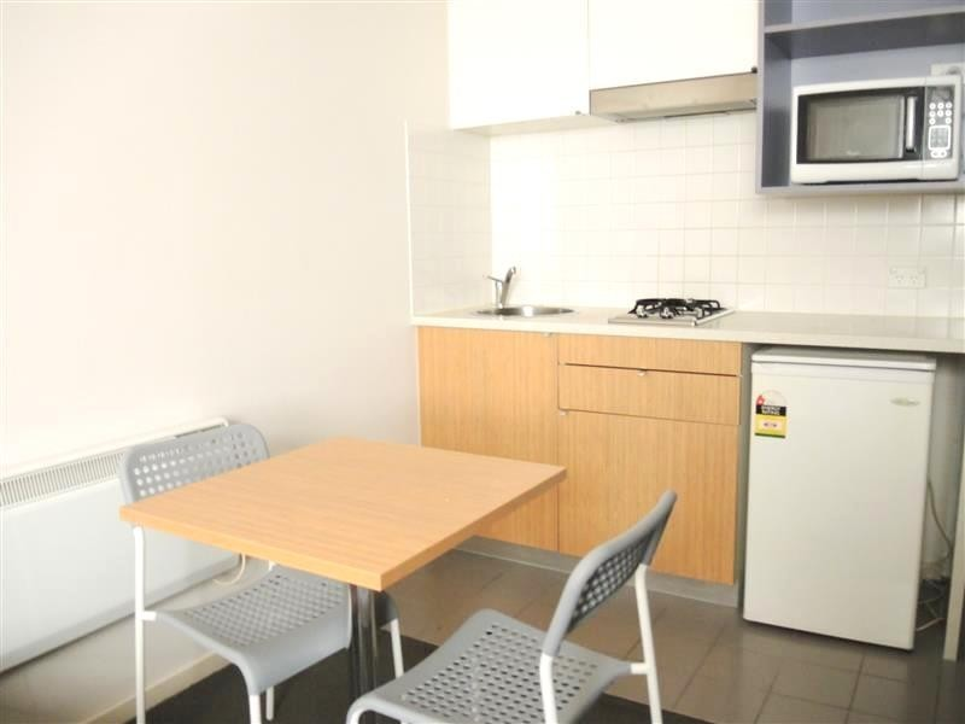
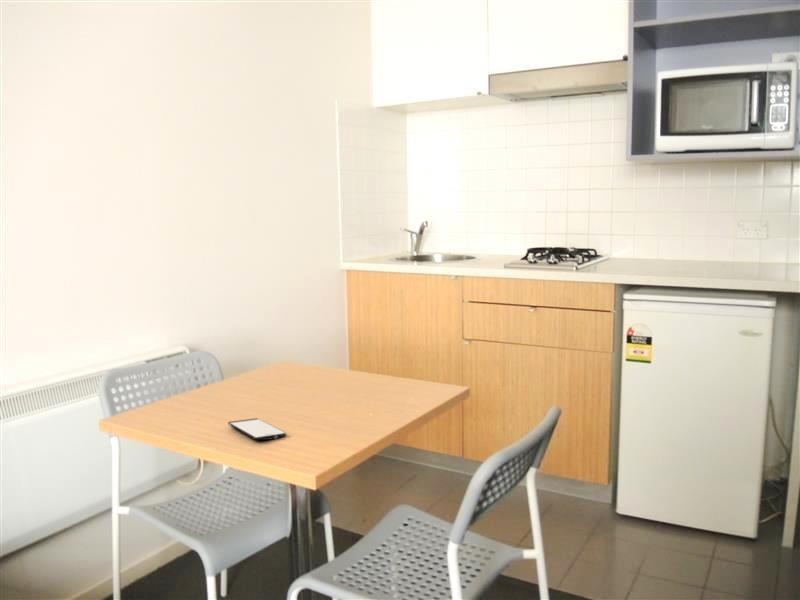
+ smartphone [227,417,287,441]
